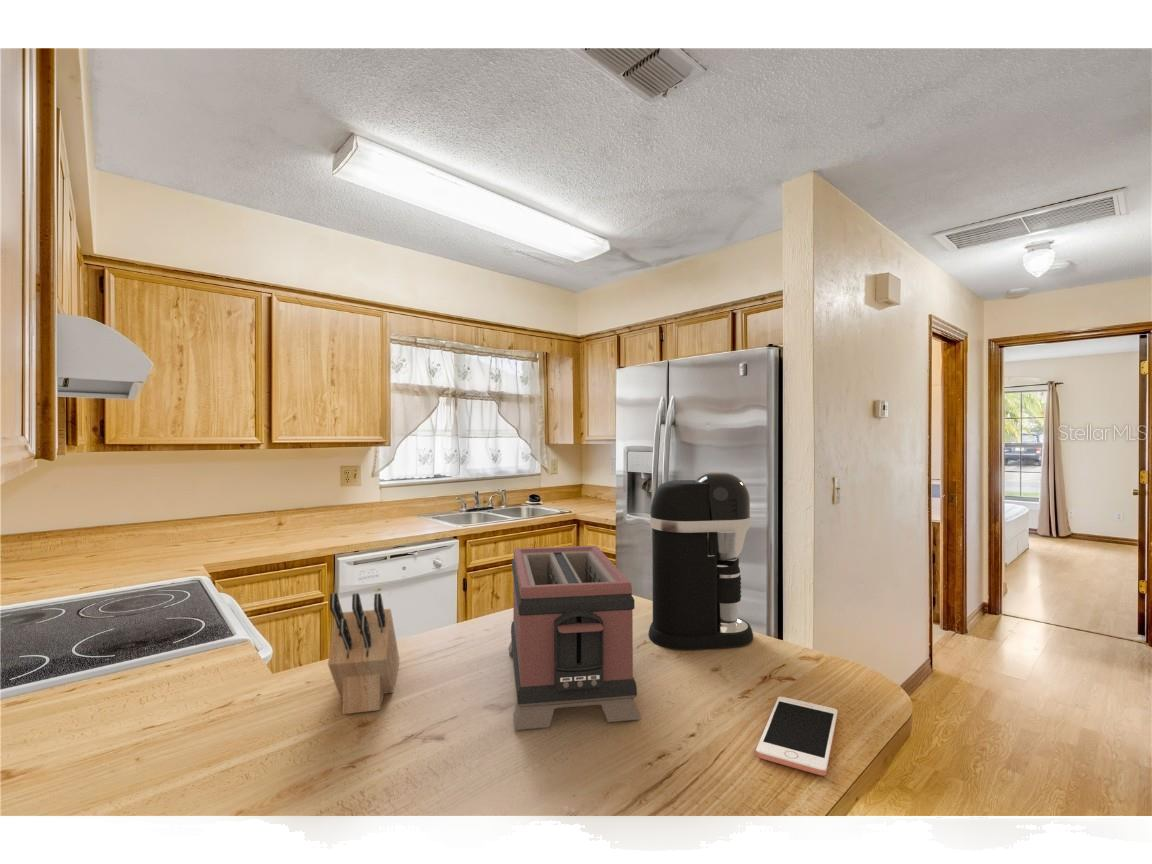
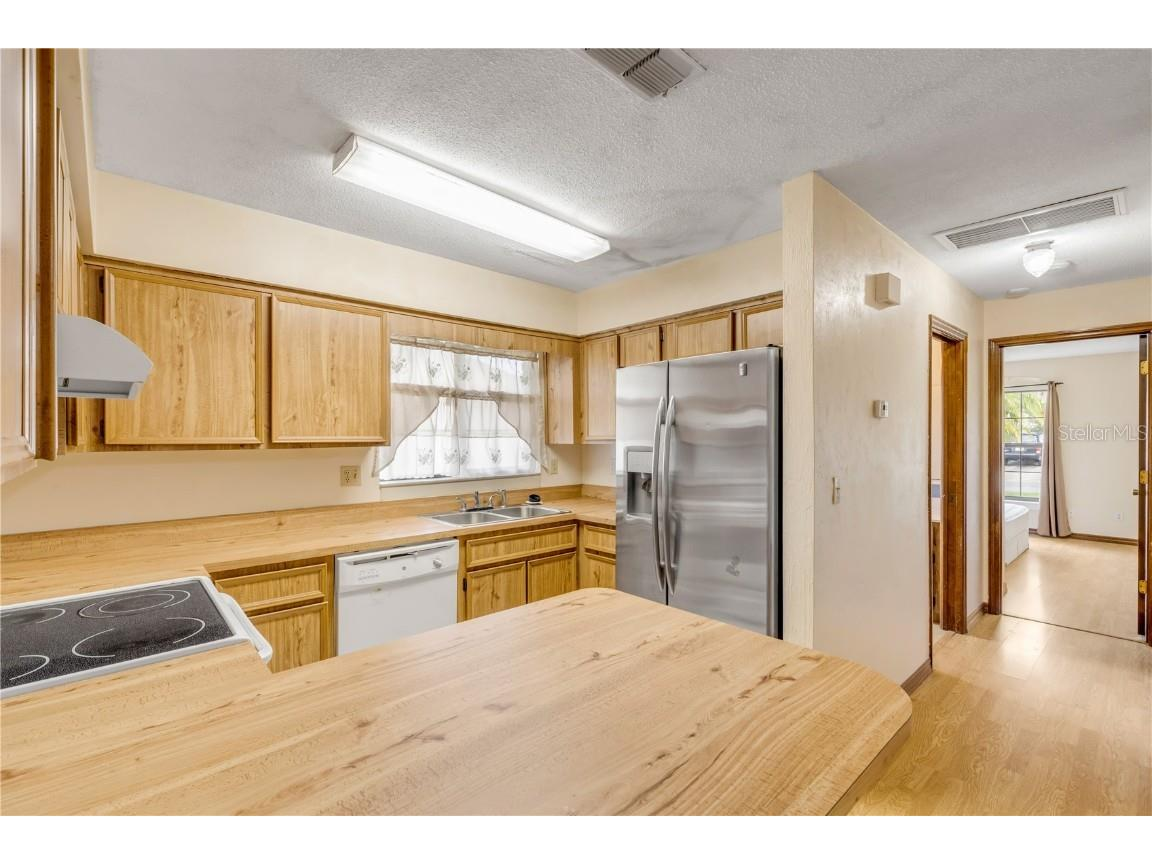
- cell phone [755,696,839,777]
- coffee maker [648,471,754,651]
- knife block [327,592,401,715]
- toaster [508,545,642,731]
